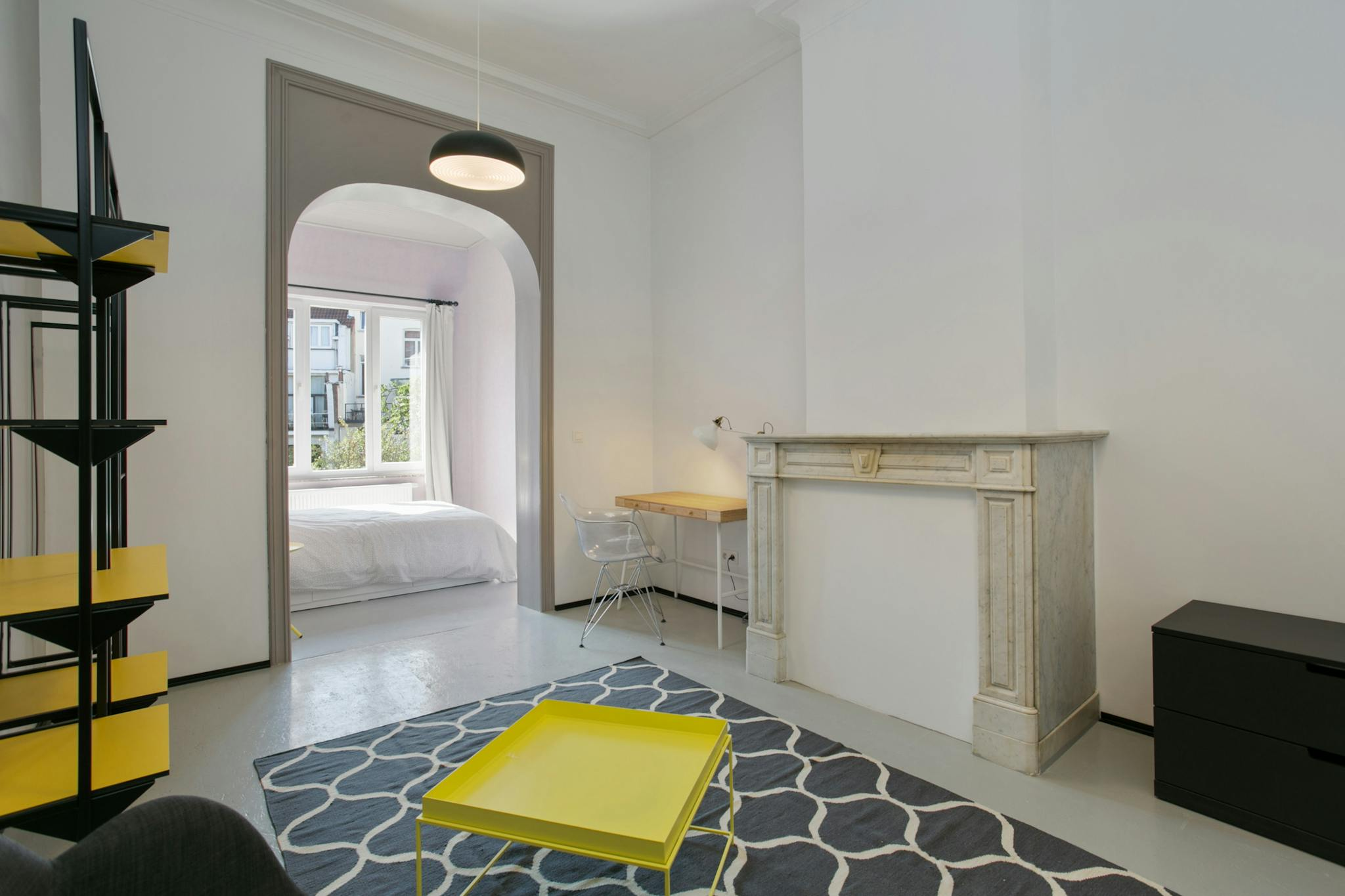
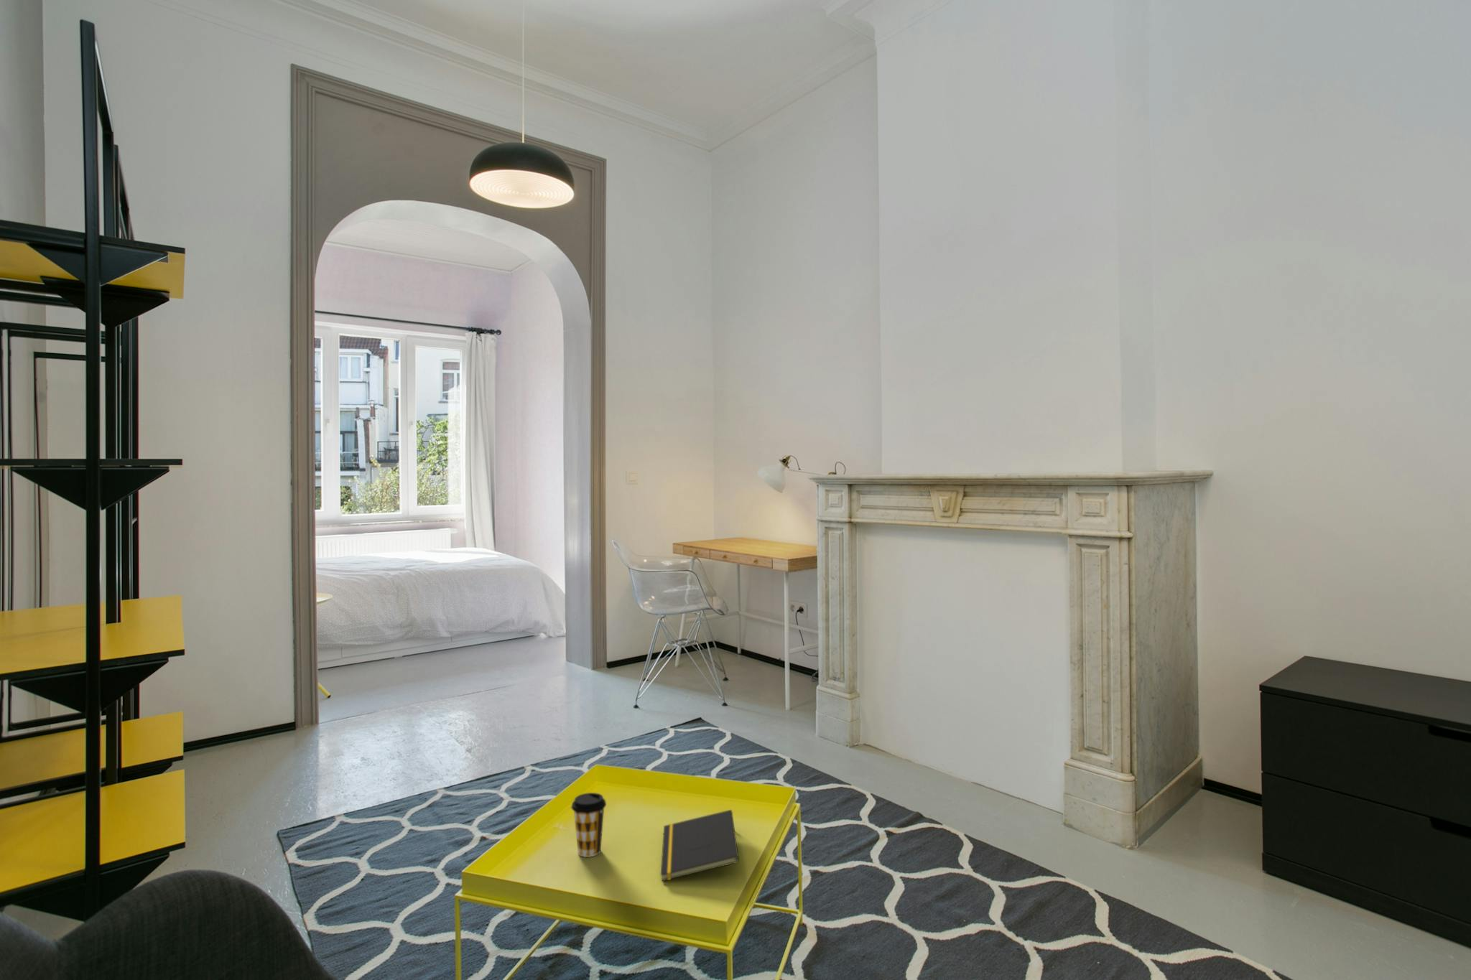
+ notepad [661,809,739,882]
+ coffee cup [570,792,607,858]
